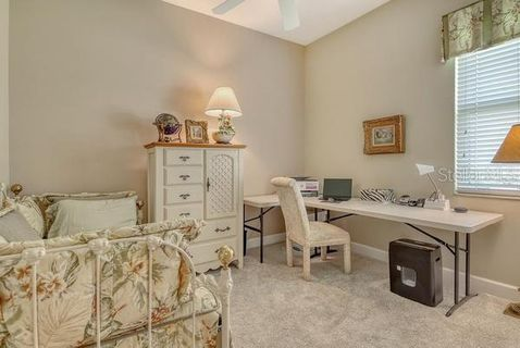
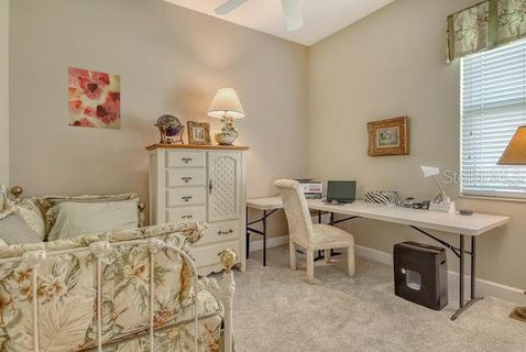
+ wall art [67,66,121,131]
